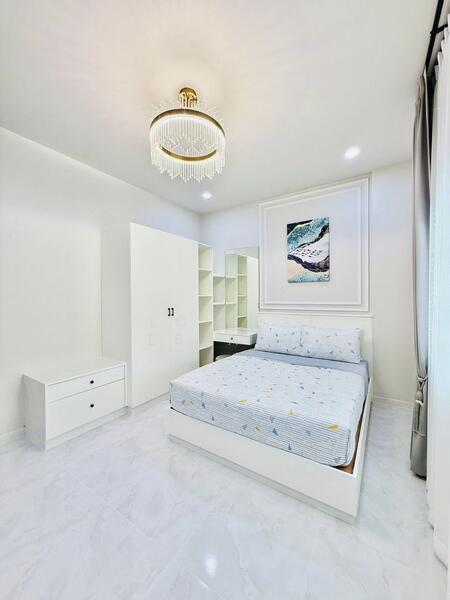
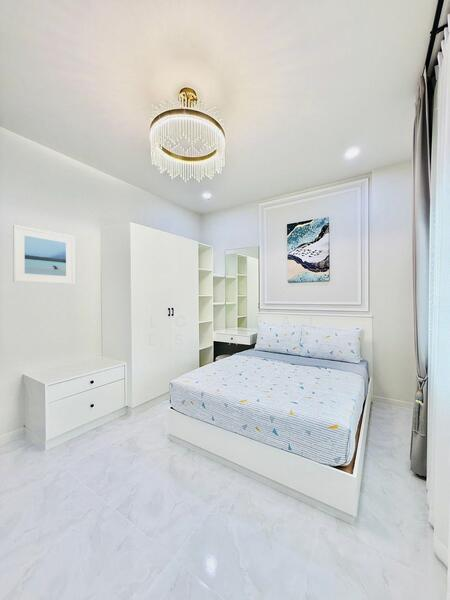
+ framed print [12,224,75,285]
